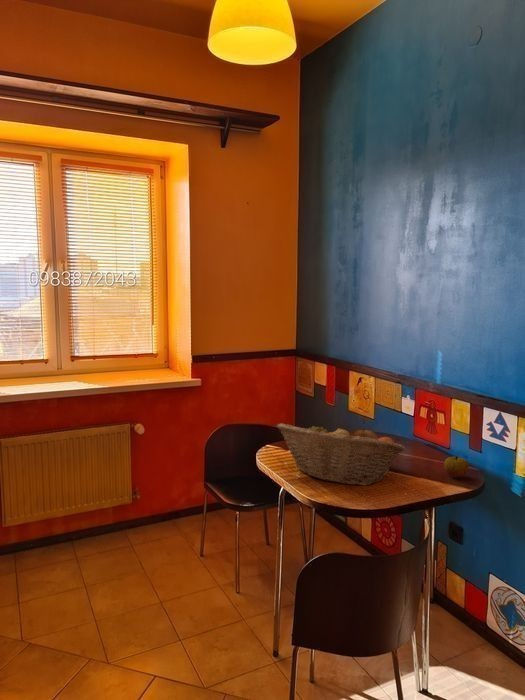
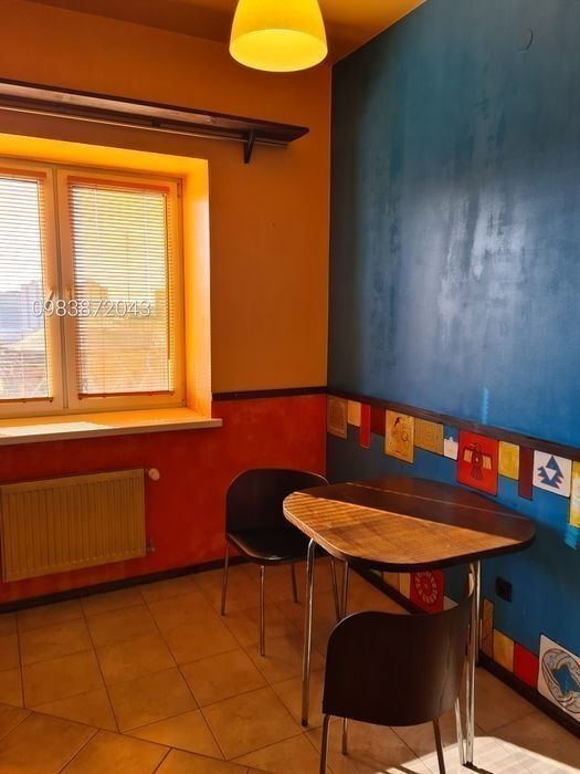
- fruit basket [276,421,406,487]
- apple [443,455,469,478]
